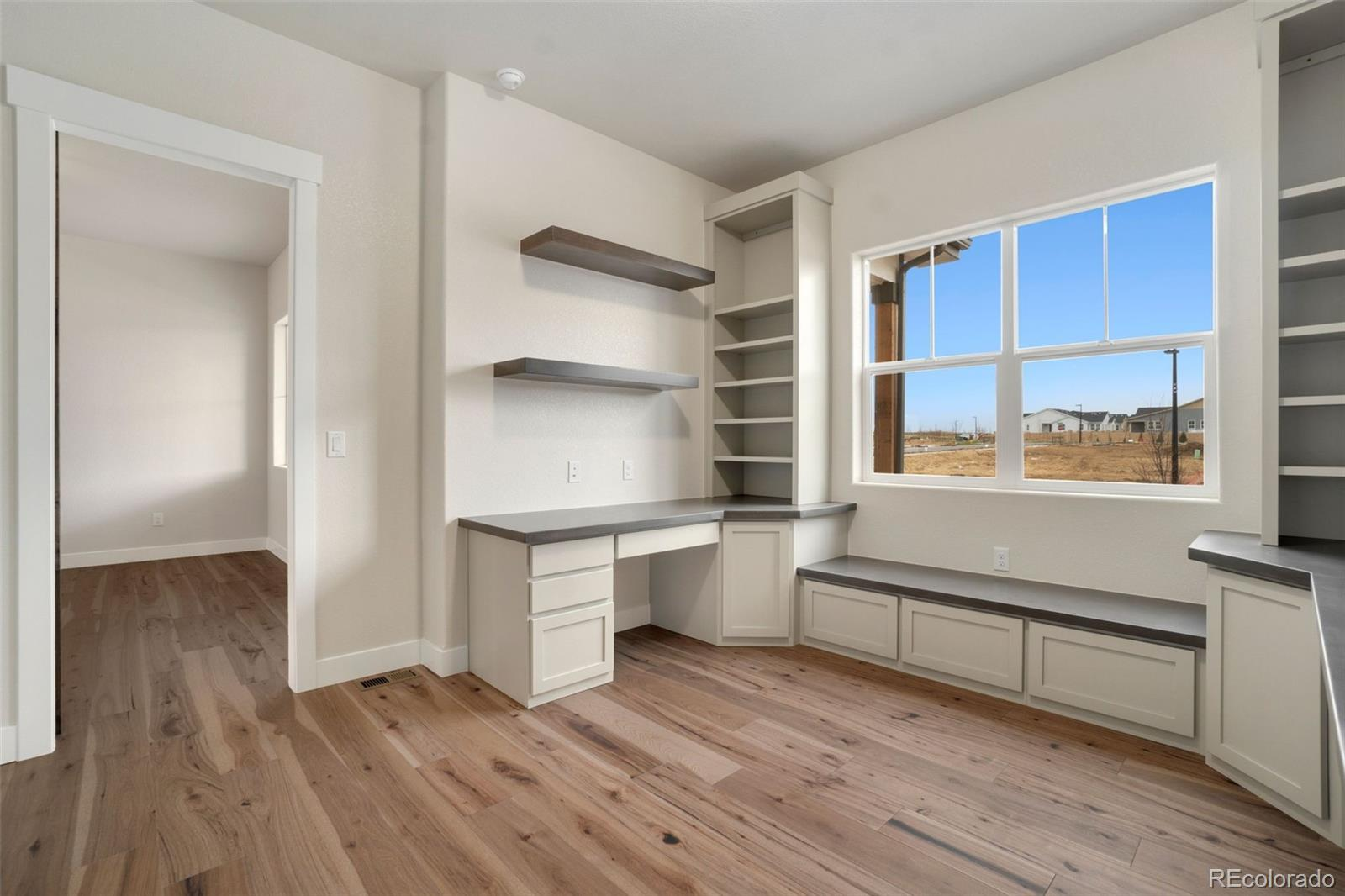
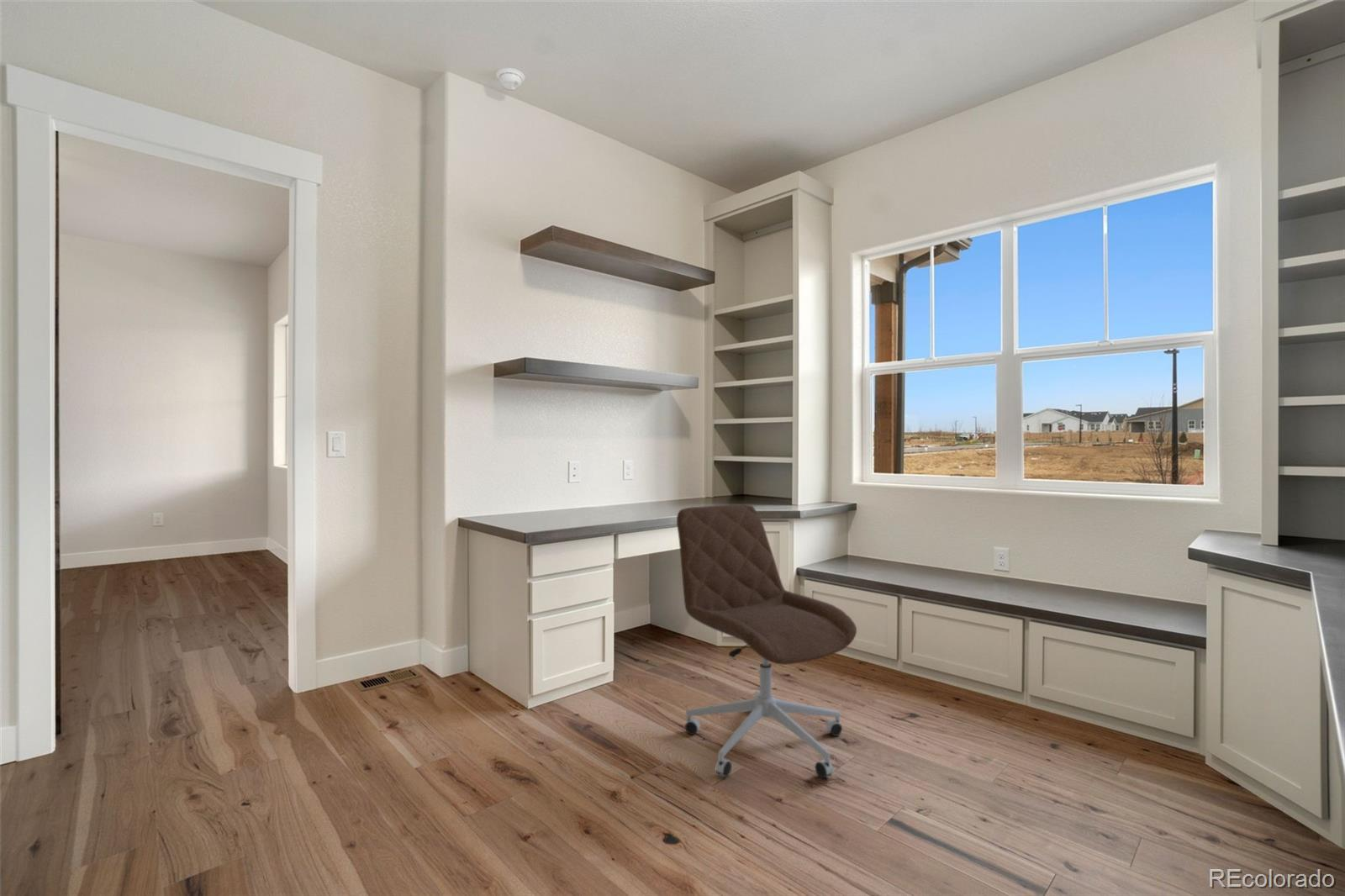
+ office chair [676,503,857,779]
